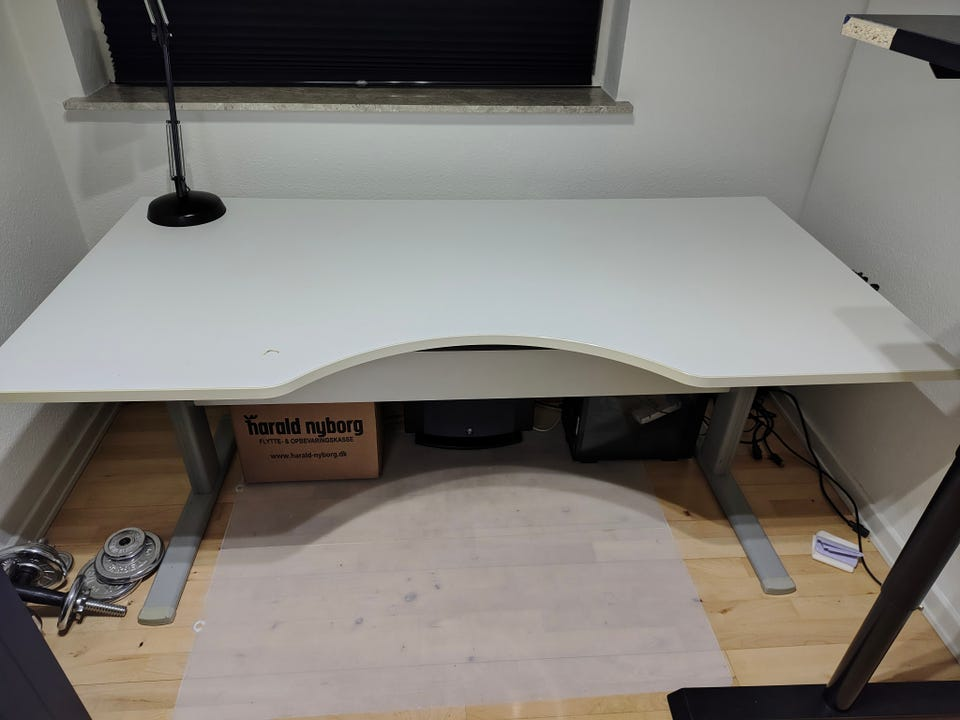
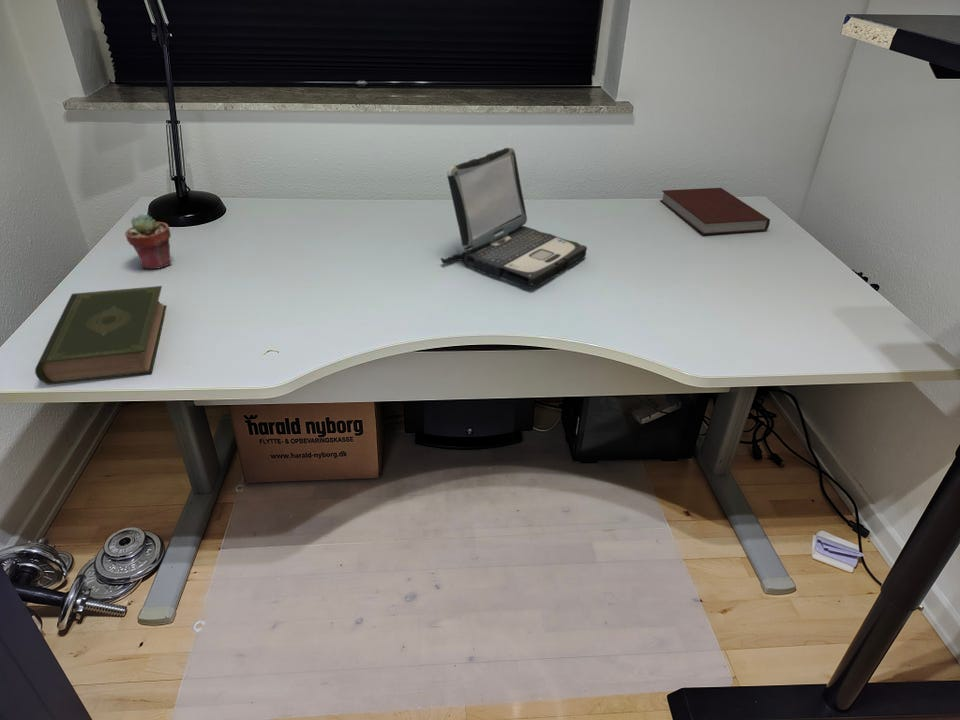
+ potted succulent [124,213,172,270]
+ notebook [659,187,771,235]
+ book [34,285,168,386]
+ laptop [440,146,588,290]
